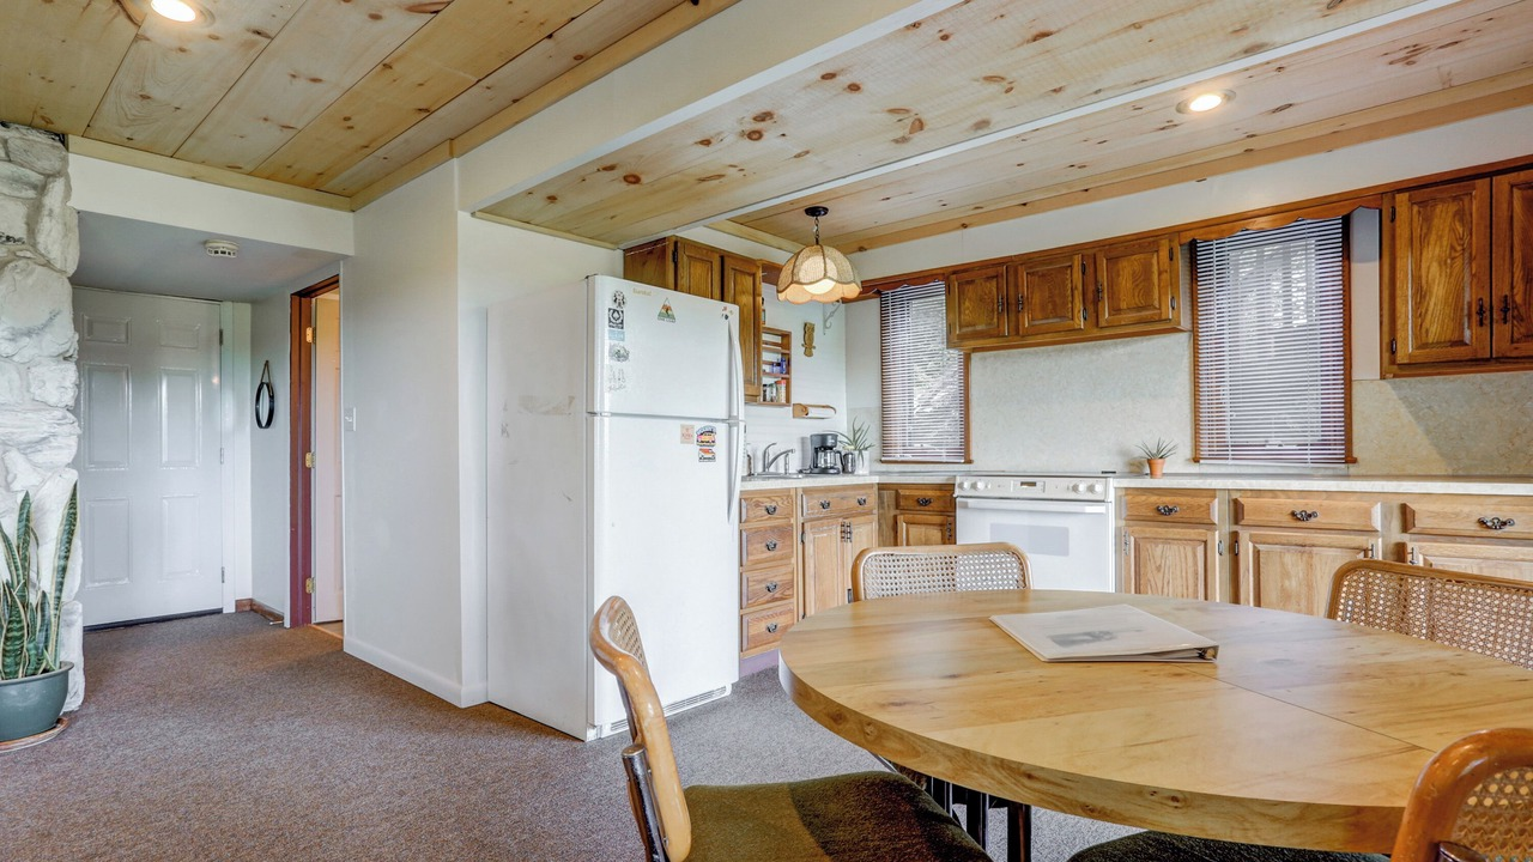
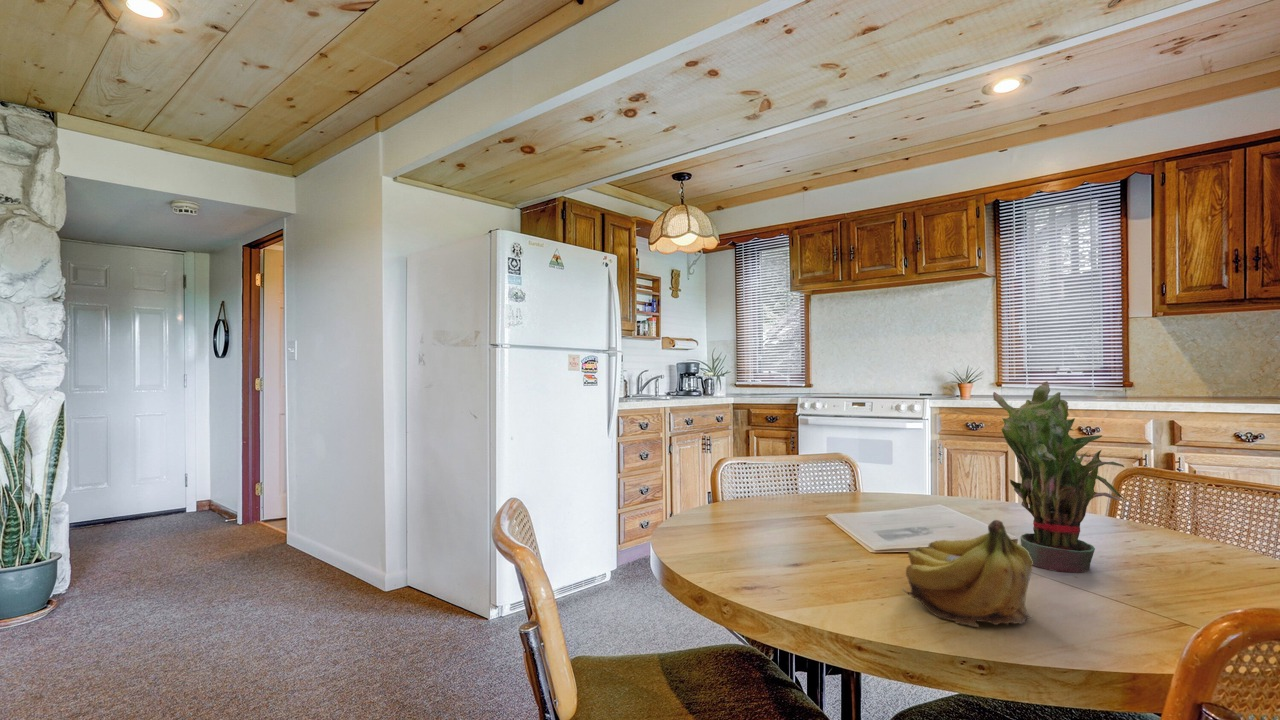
+ potted plant [992,381,1126,573]
+ fruit [901,519,1033,628]
